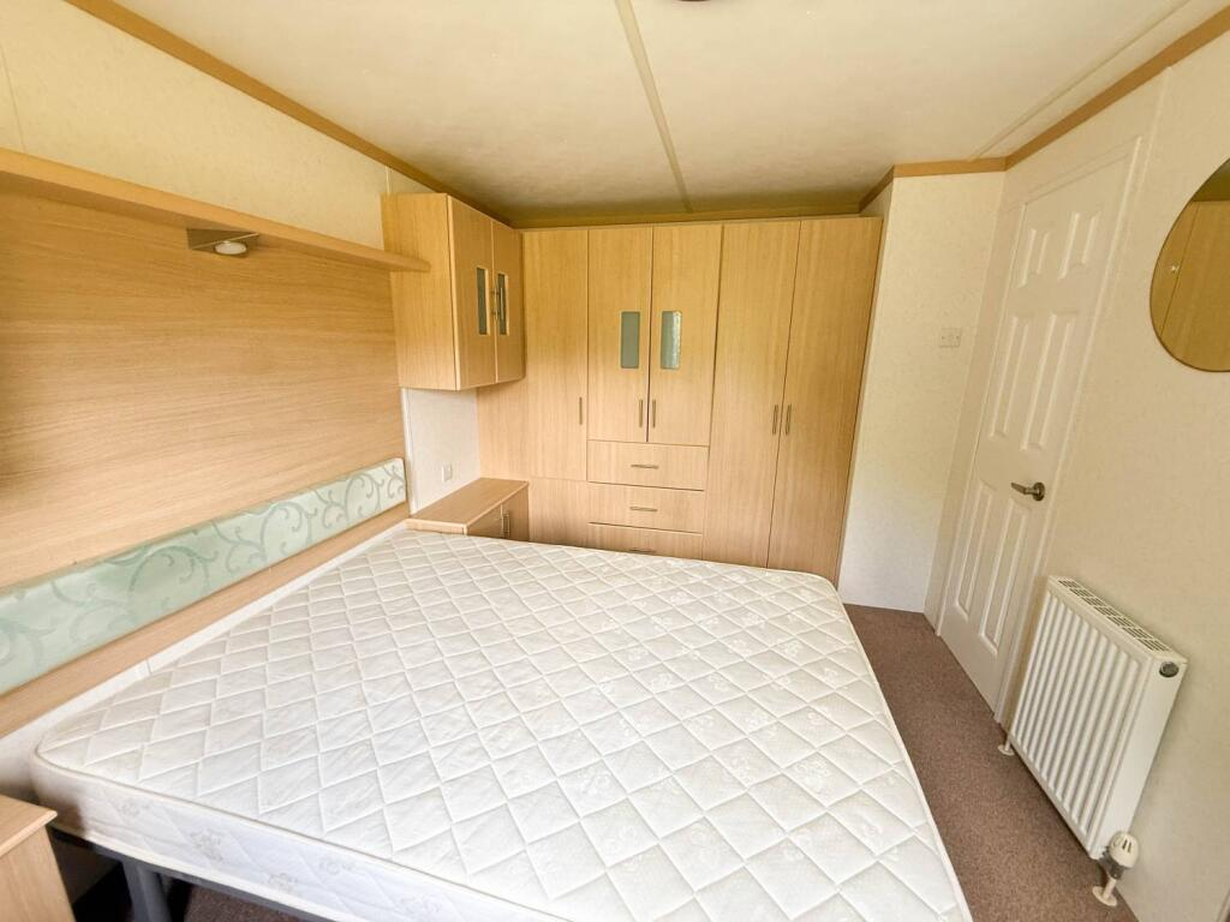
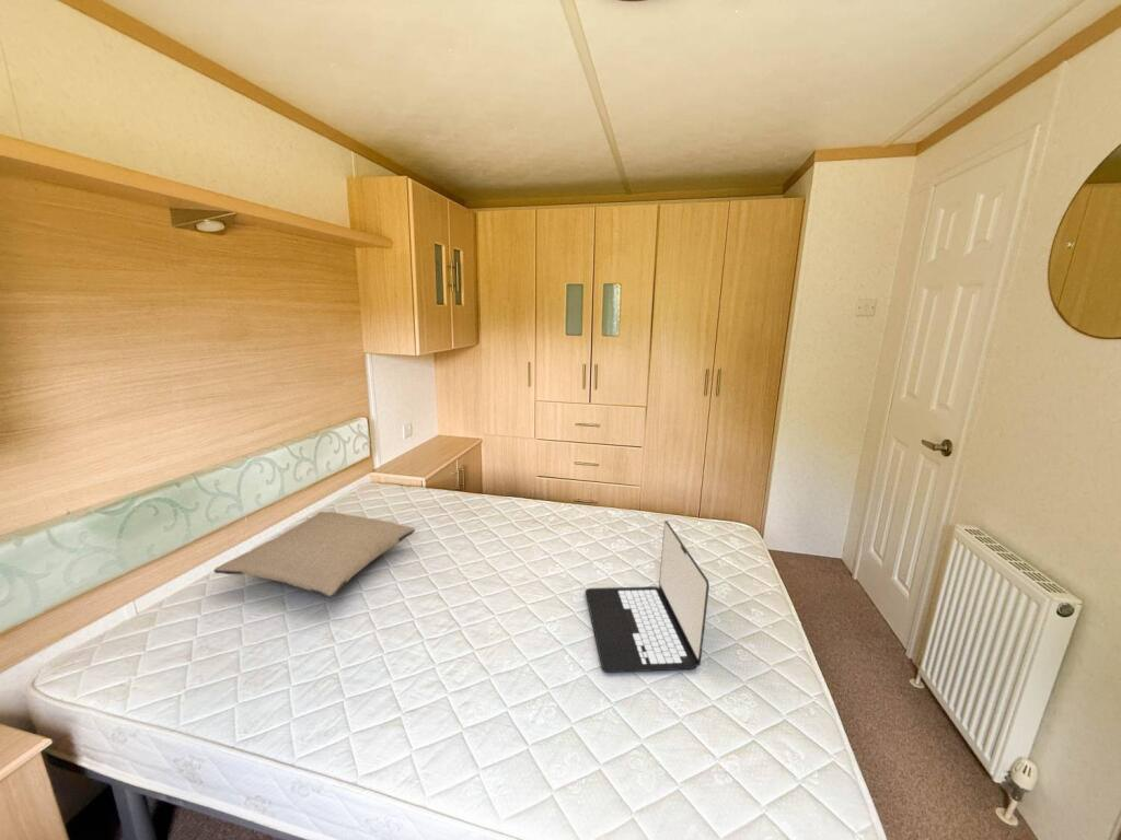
+ pillow [213,511,416,599]
+ laptop [585,520,710,674]
